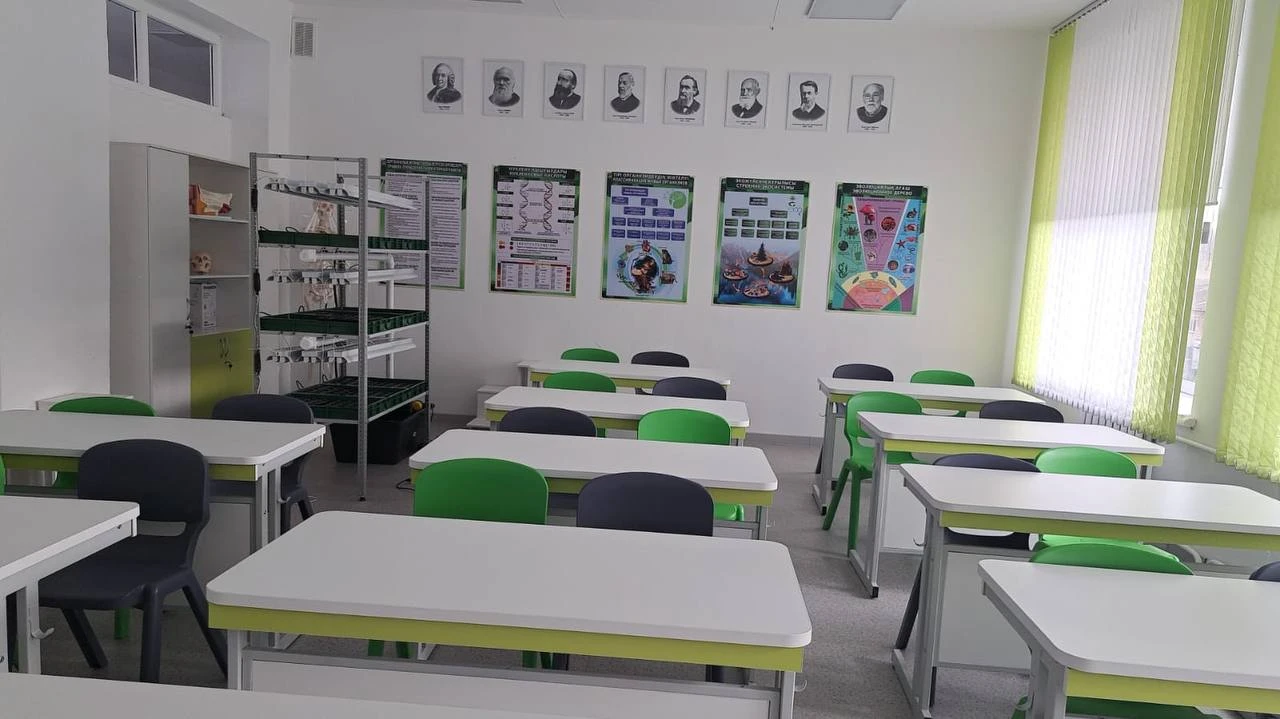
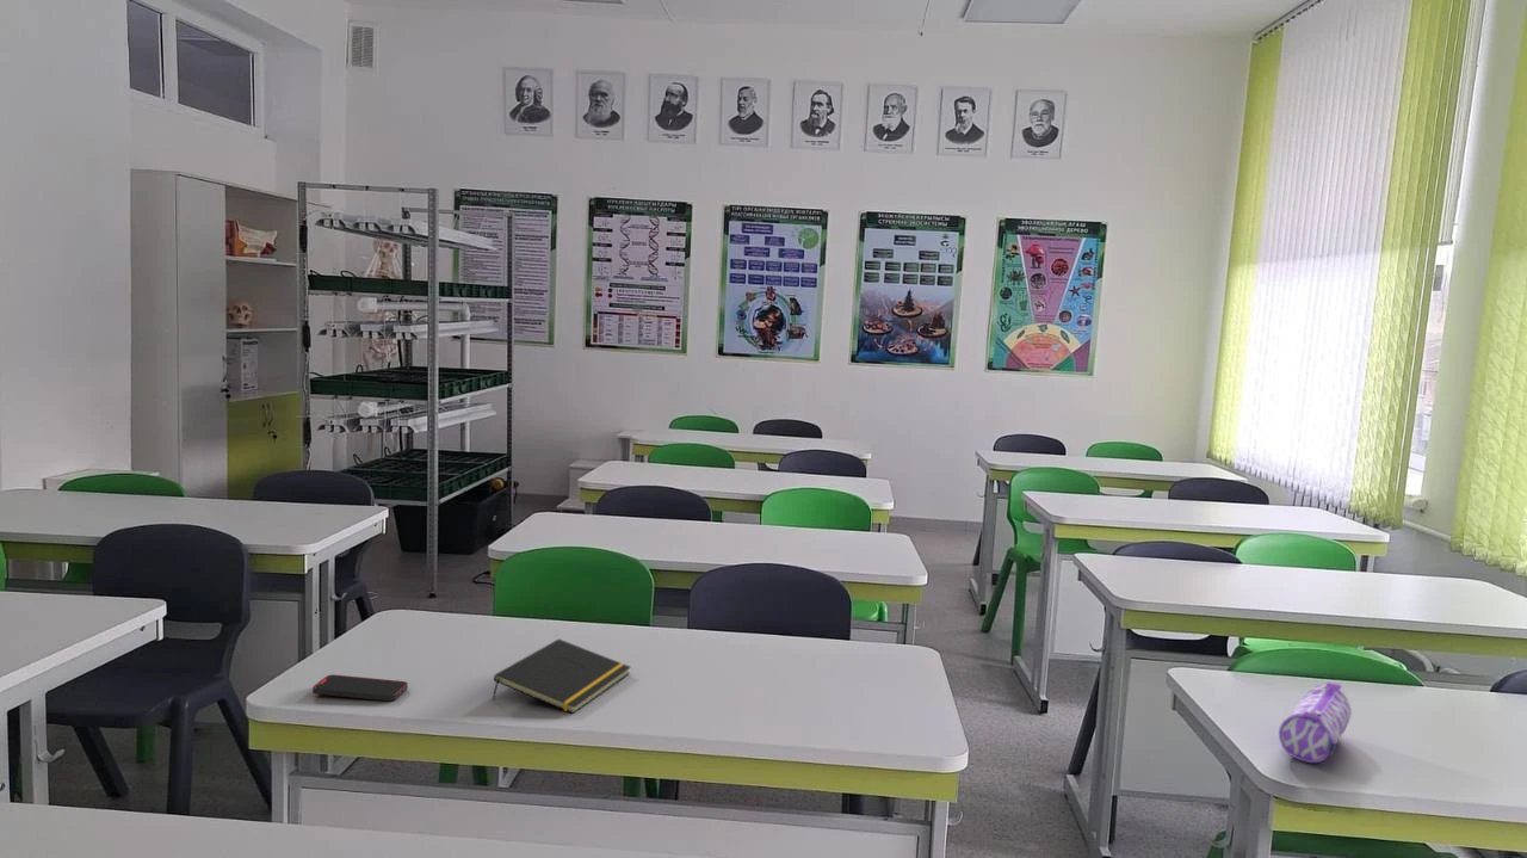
+ notepad [492,637,632,715]
+ smartphone [311,673,409,702]
+ pencil case [1278,680,1353,764]
